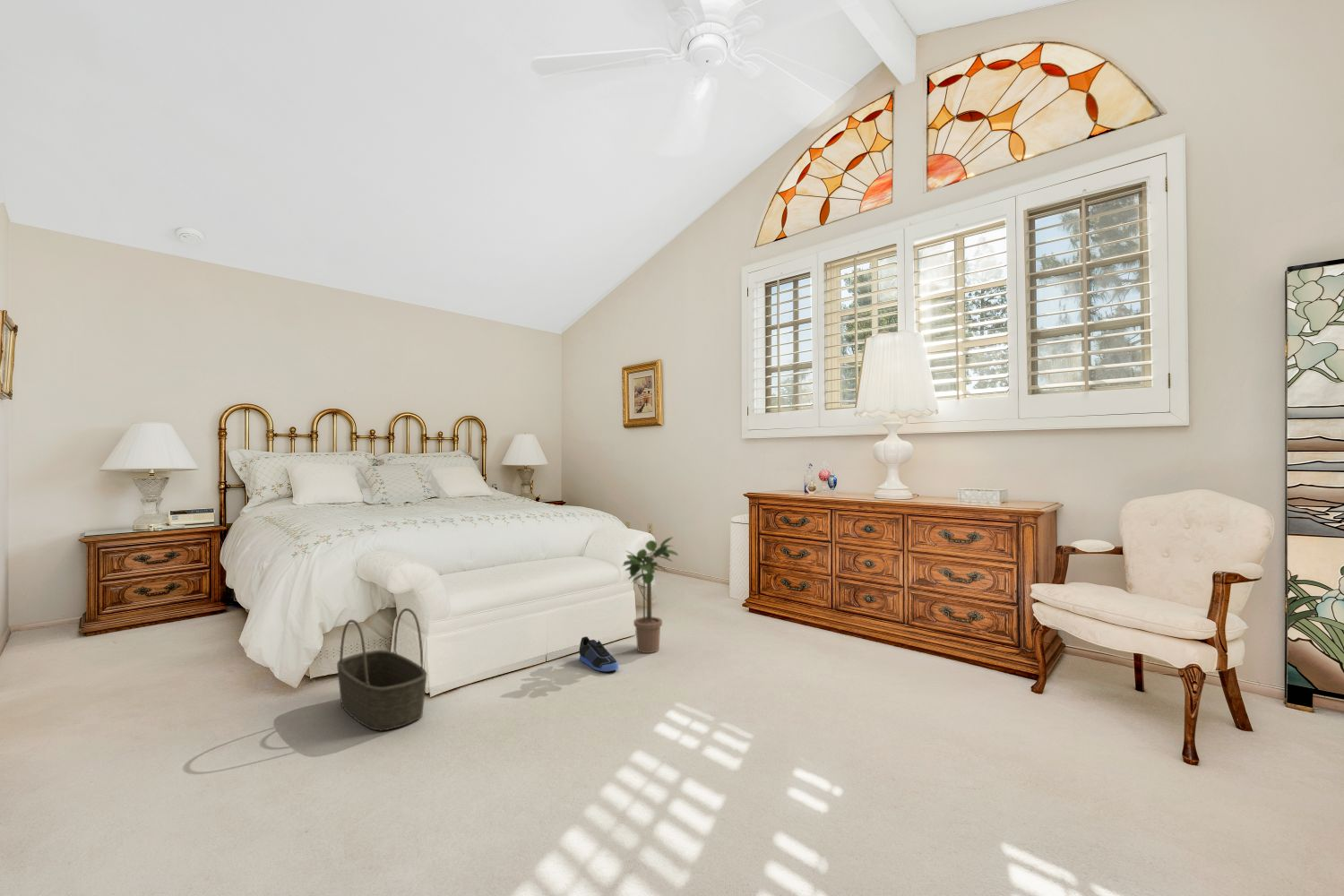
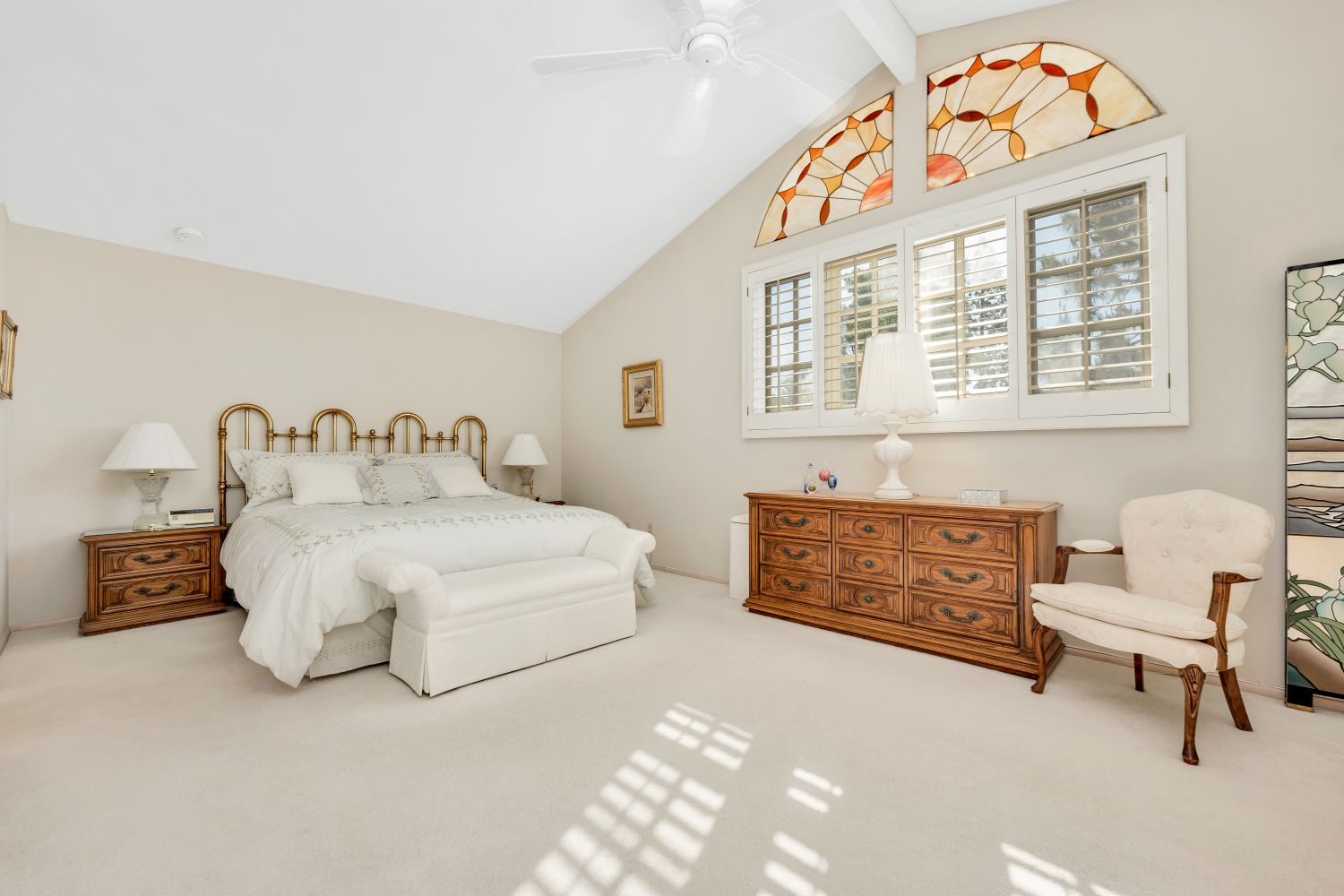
- basket [336,607,428,732]
- sneaker [579,636,619,672]
- potted plant [622,536,679,654]
